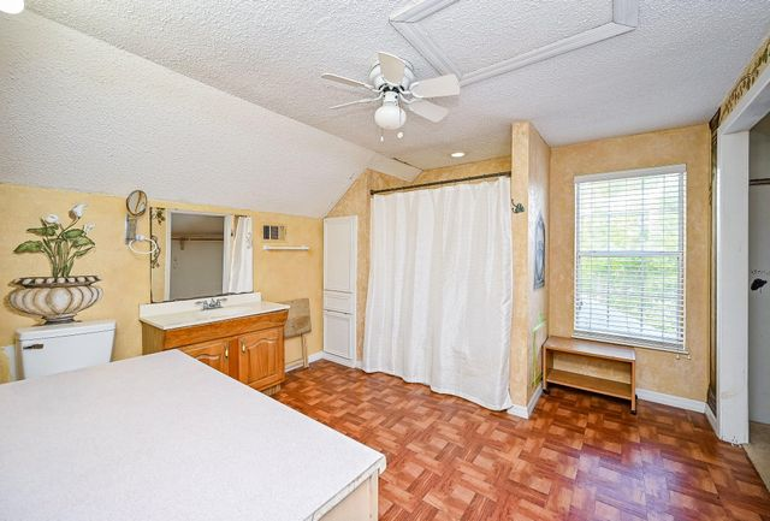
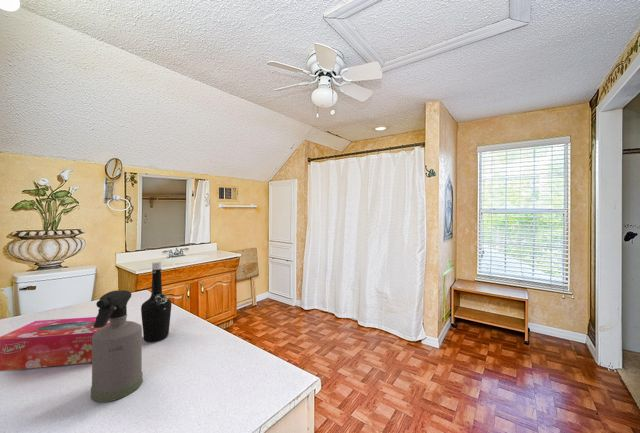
+ tissue box [0,316,110,372]
+ spray bottle [90,289,144,403]
+ bottle [140,261,173,343]
